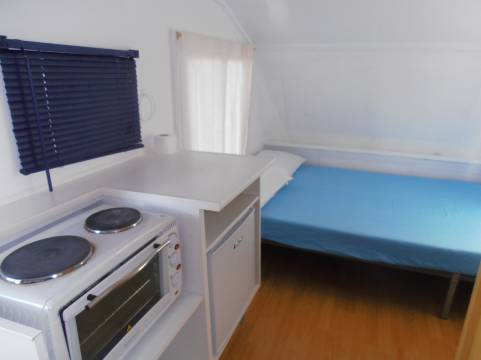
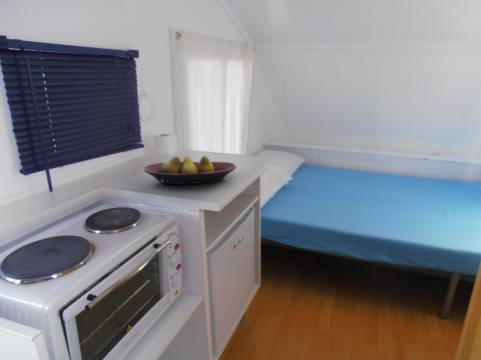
+ fruit bowl [143,155,237,186]
